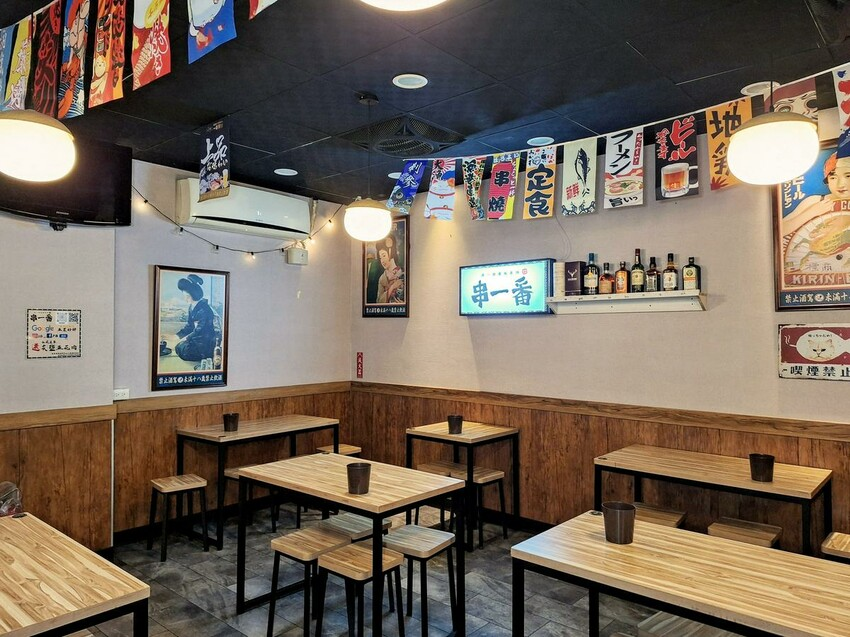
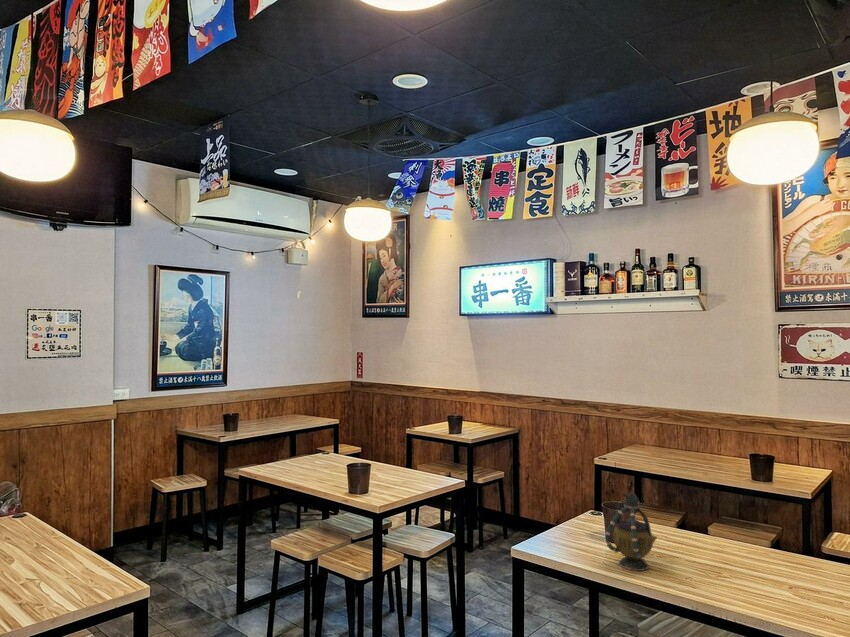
+ teapot [604,491,658,572]
